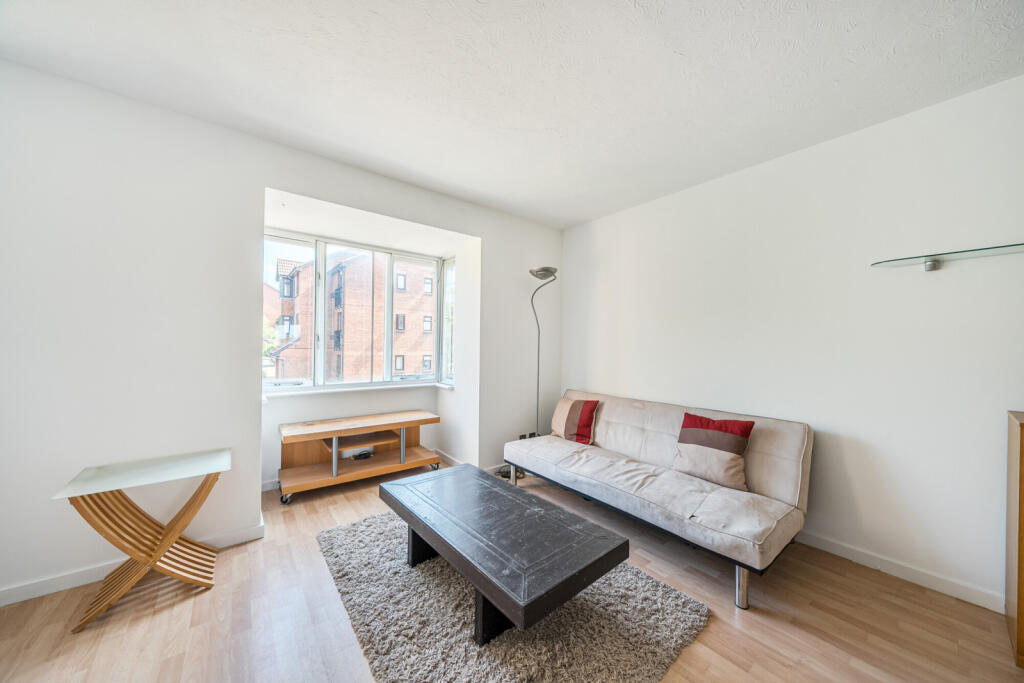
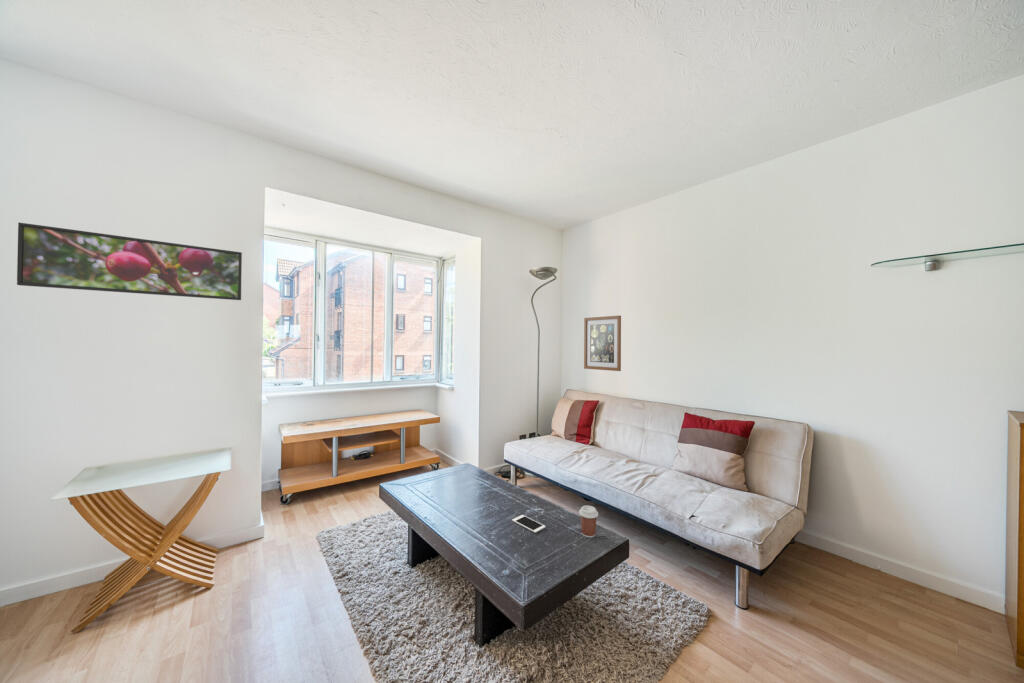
+ coffee cup [578,505,599,539]
+ wall art [583,315,622,372]
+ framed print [16,222,243,301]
+ cell phone [511,514,546,534]
